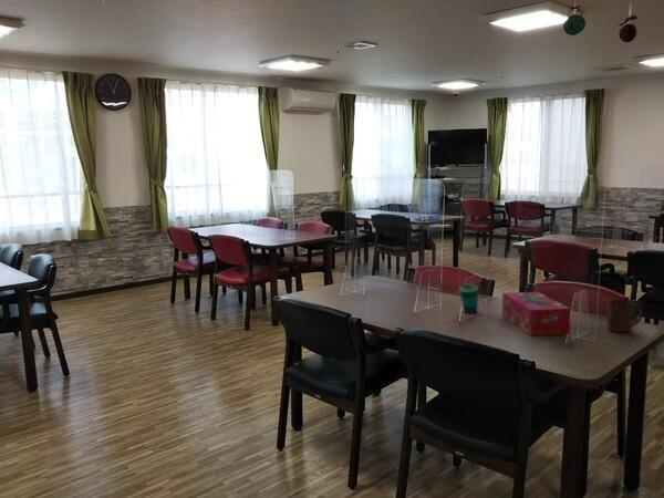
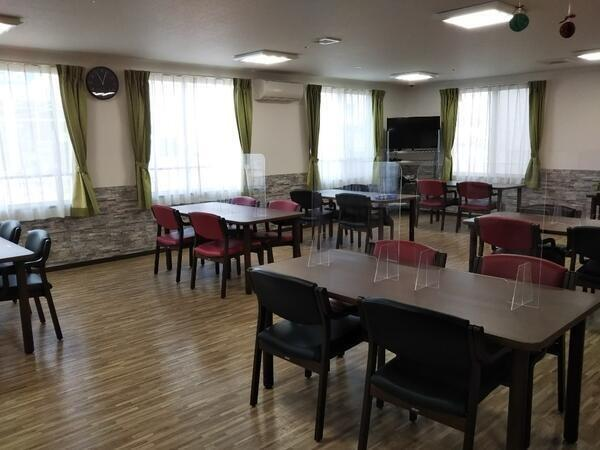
- tissue box [501,291,572,336]
- cup [606,299,644,333]
- cup [458,282,479,314]
